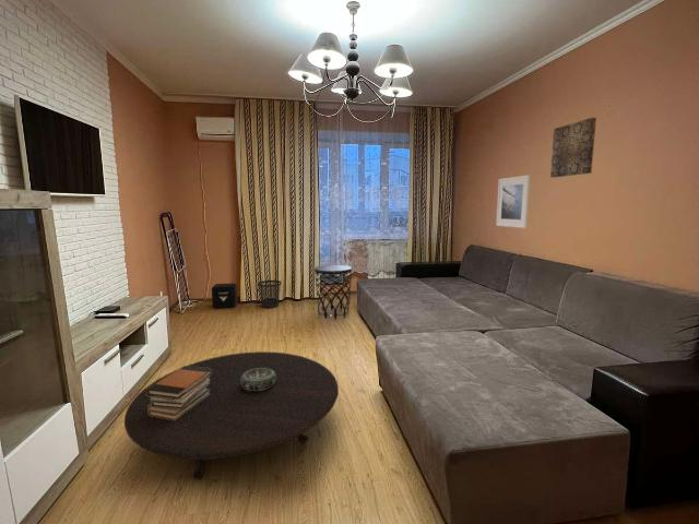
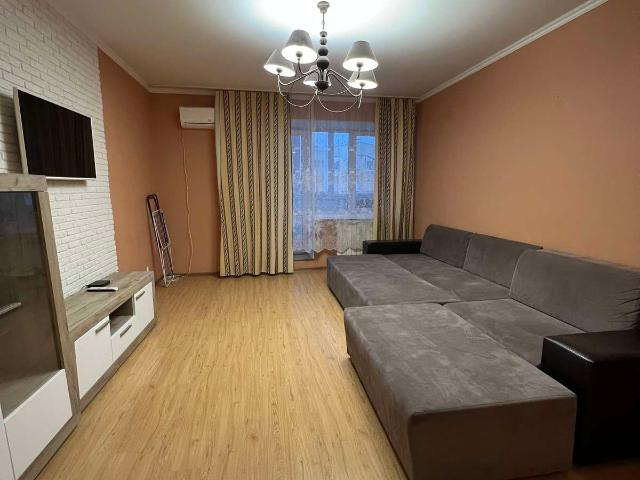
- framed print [495,174,532,229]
- table [123,350,340,481]
- wall art [549,117,597,179]
- decorative bowl [240,368,276,391]
- wastebasket [257,279,282,309]
- air purifier [211,282,238,309]
- side table [313,264,353,320]
- book stack [146,365,212,420]
